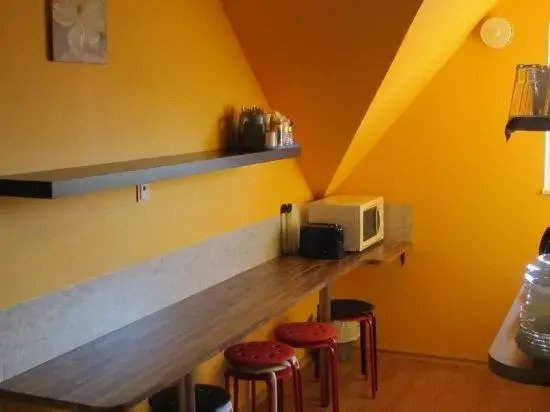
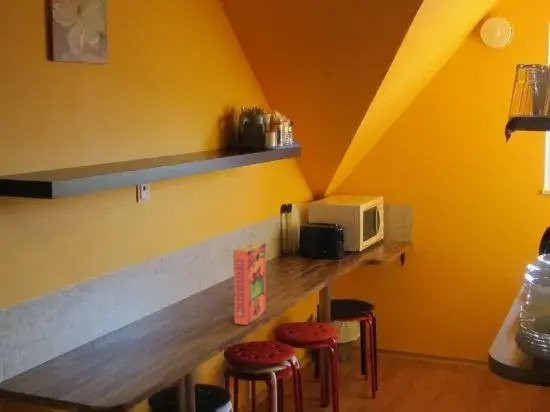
+ cereal box [233,241,267,326]
